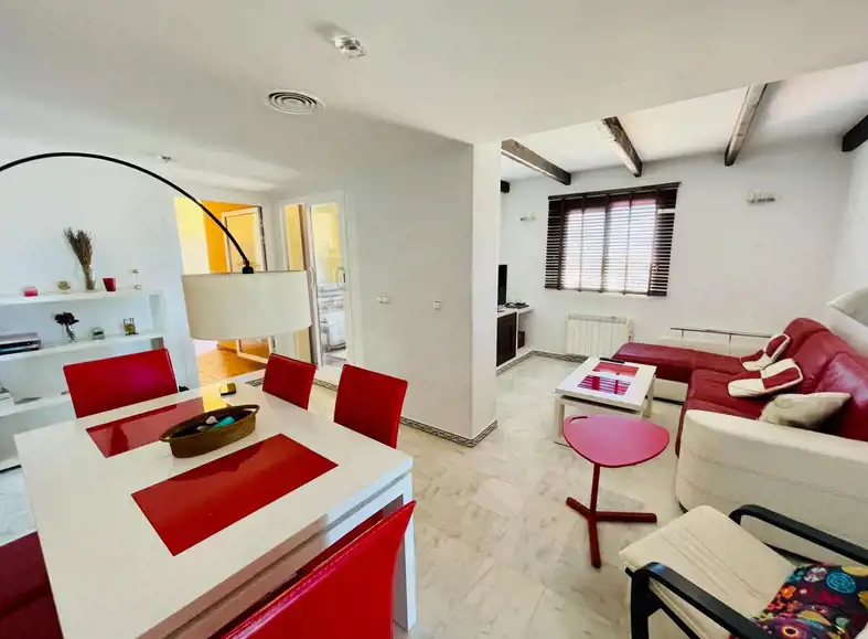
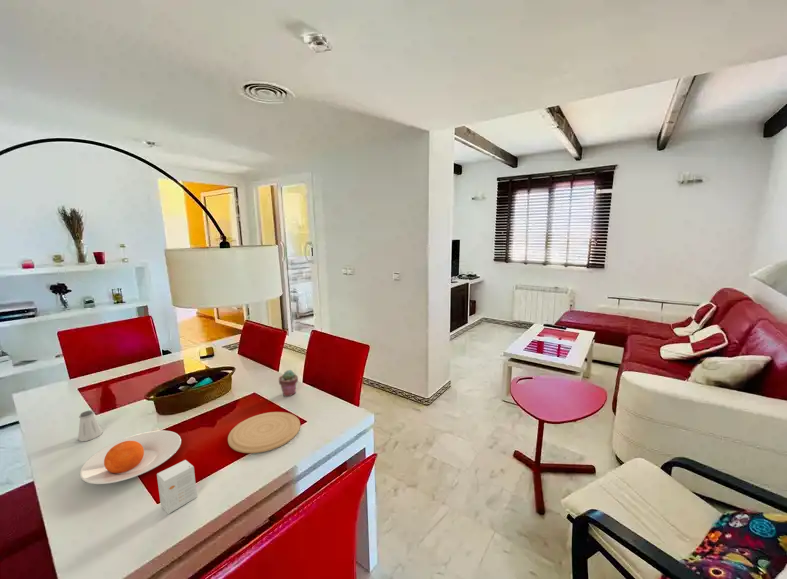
+ potted succulent [278,369,299,397]
+ plate [227,411,301,454]
+ saltshaker [77,410,103,442]
+ plate [79,430,182,485]
+ small box [156,459,198,515]
